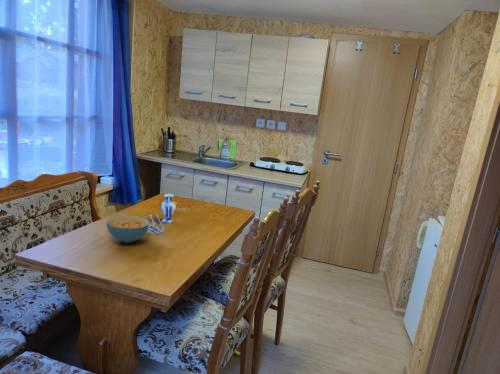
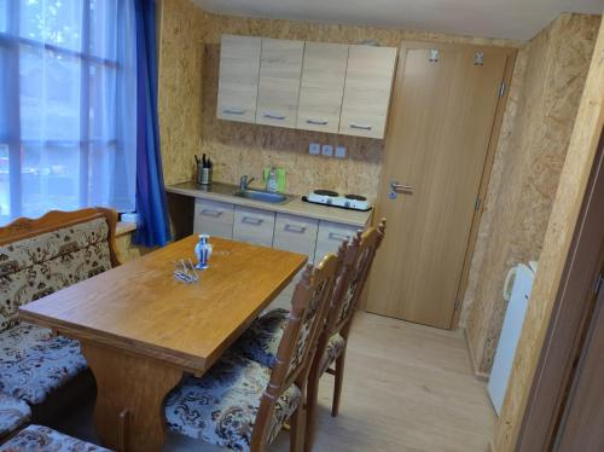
- cereal bowl [106,215,150,244]
